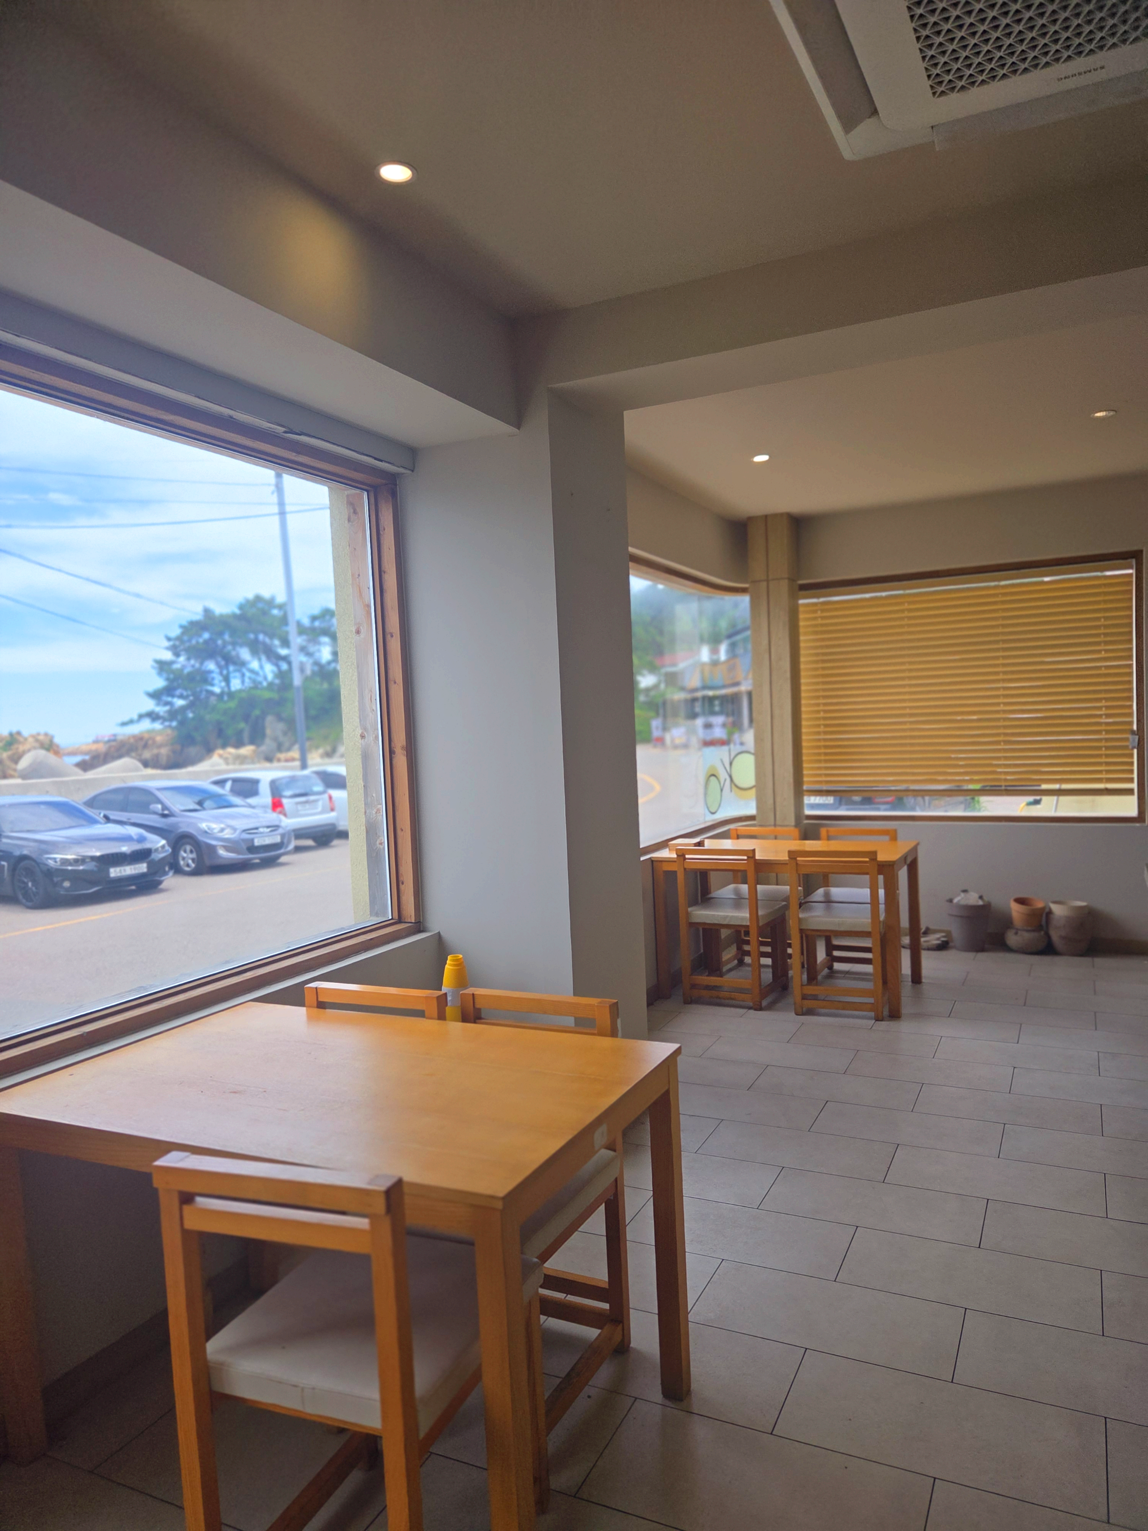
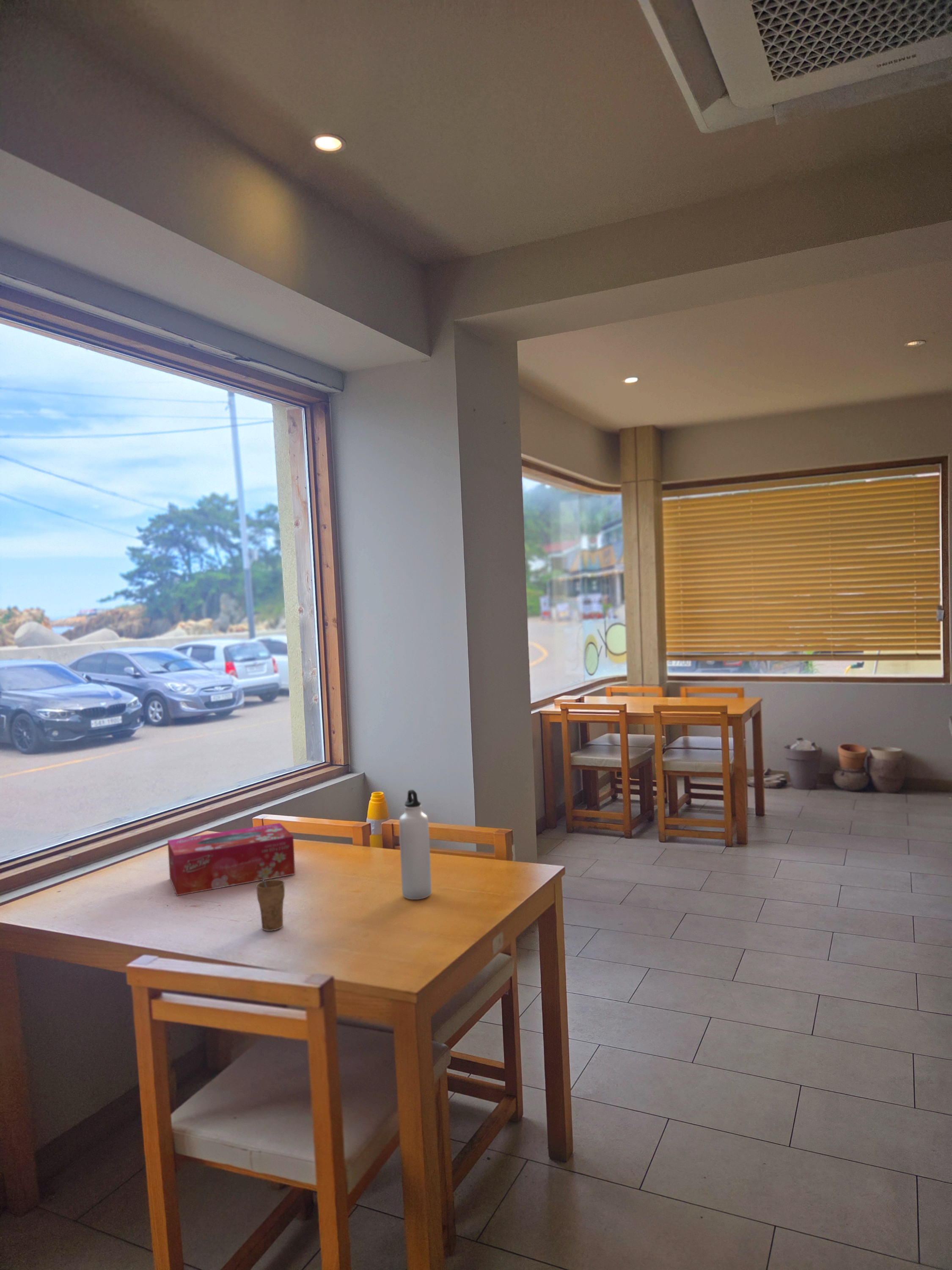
+ tissue box [167,823,296,896]
+ cup [256,876,285,931]
+ water bottle [399,789,432,900]
